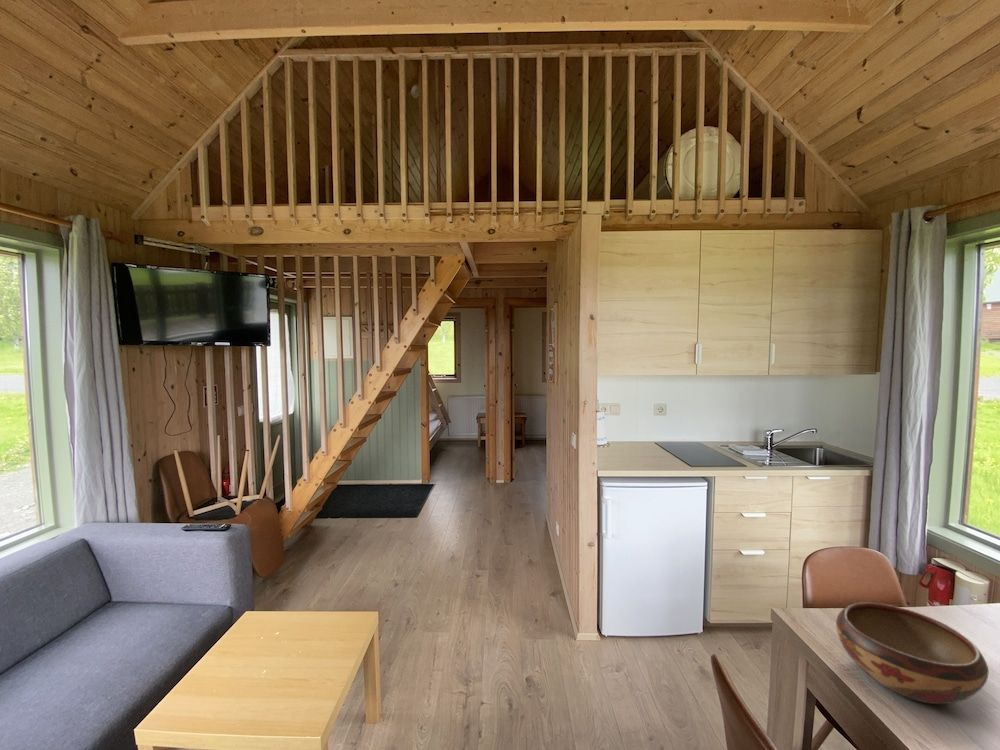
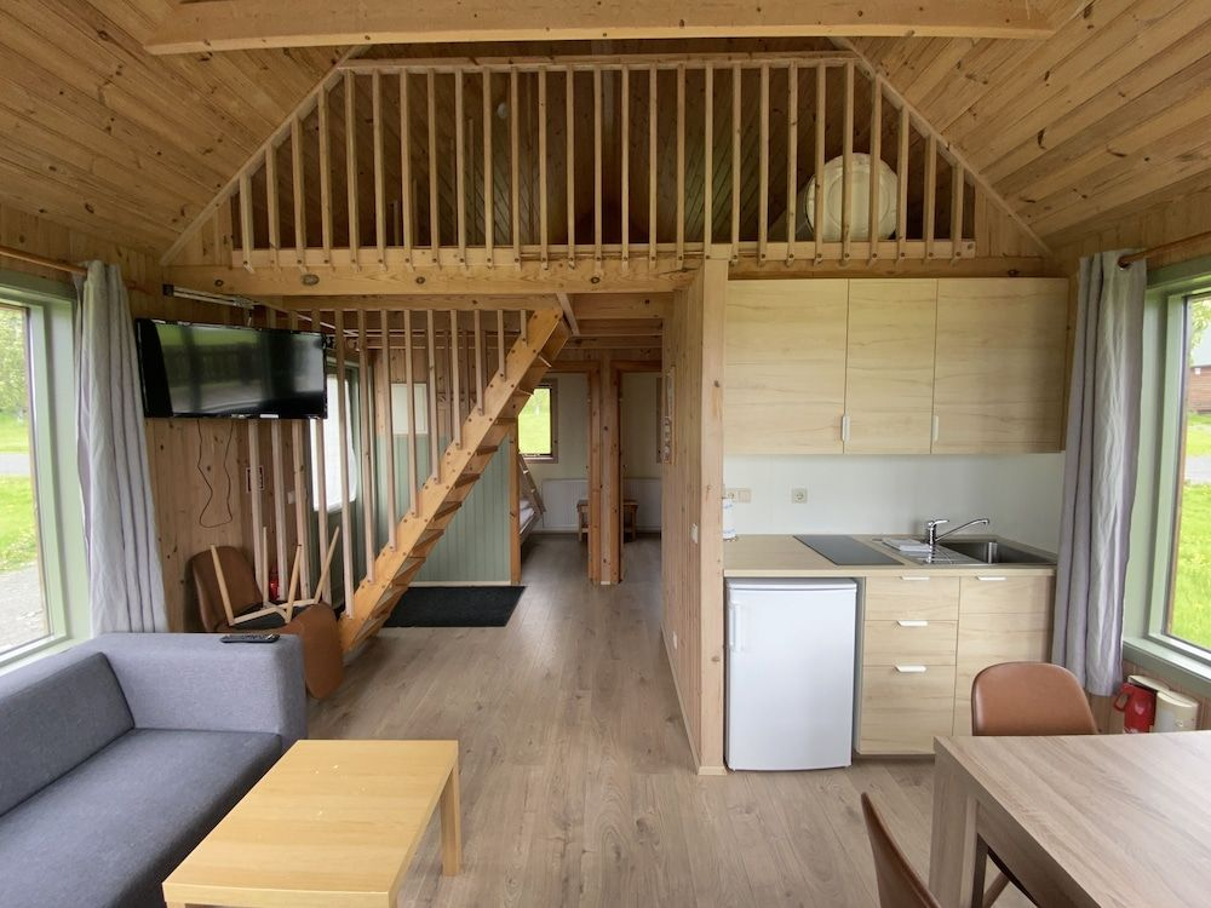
- decorative bowl [835,601,989,705]
